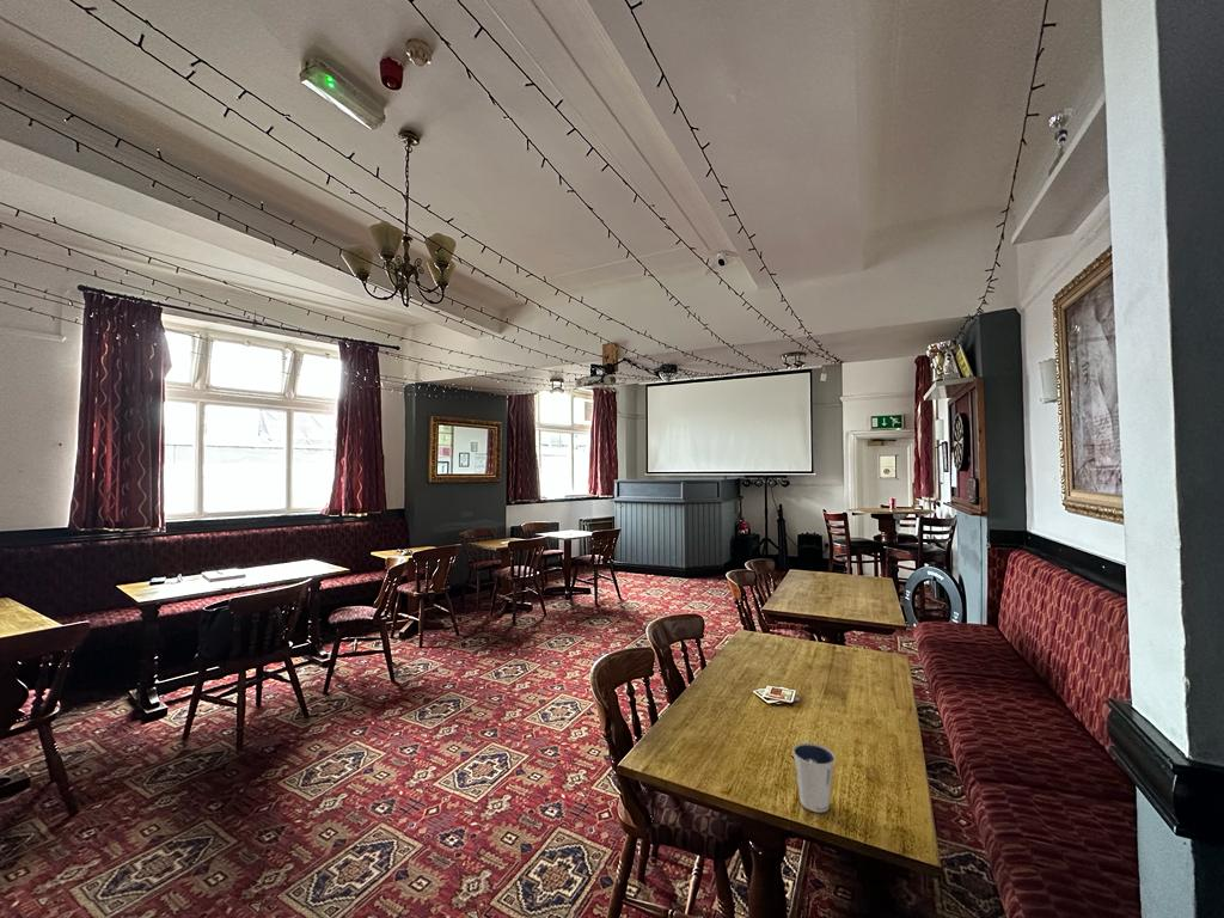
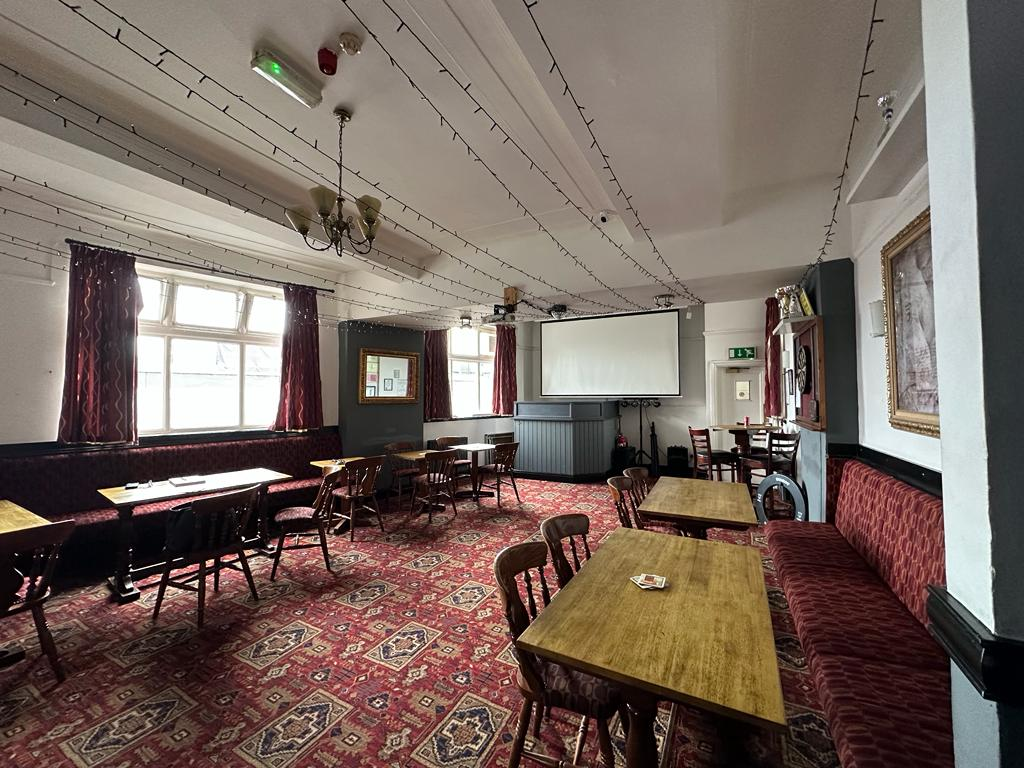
- dixie cup [791,742,837,814]
